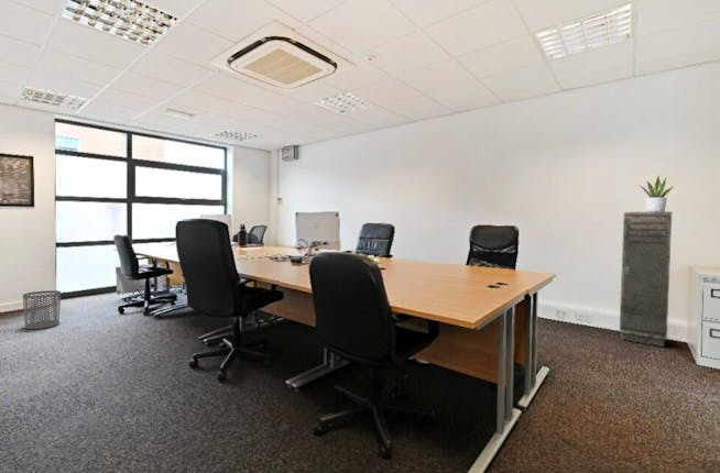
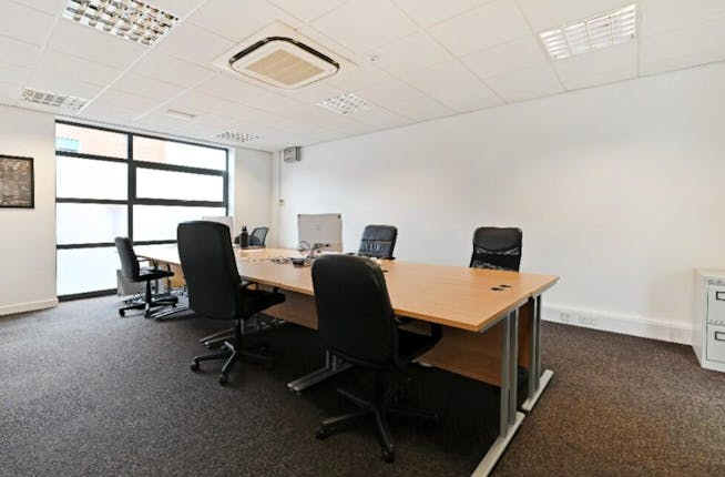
- waste bin [22,289,62,330]
- storage cabinet [619,210,673,348]
- potted plant [637,175,675,212]
